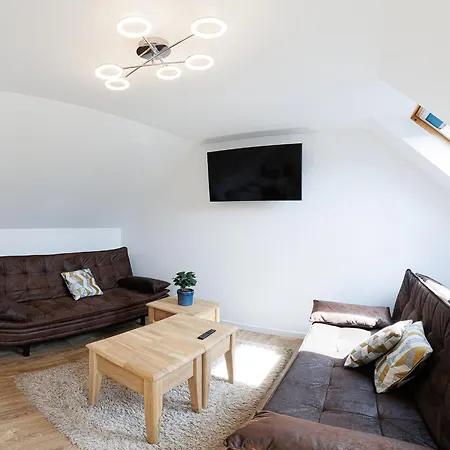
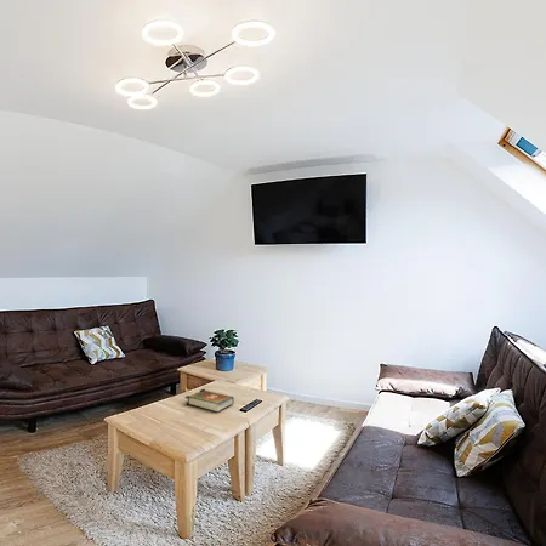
+ book [184,388,235,413]
